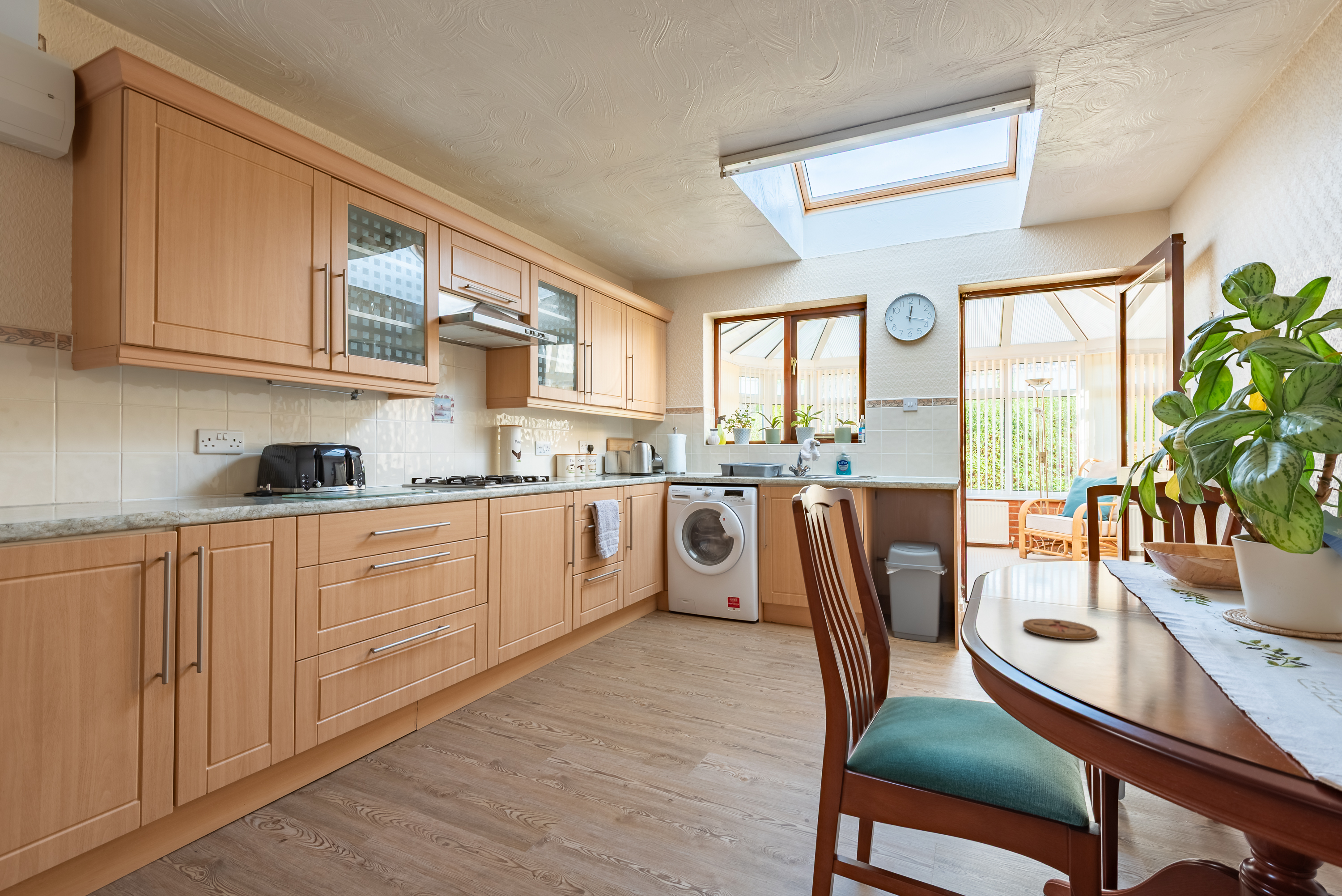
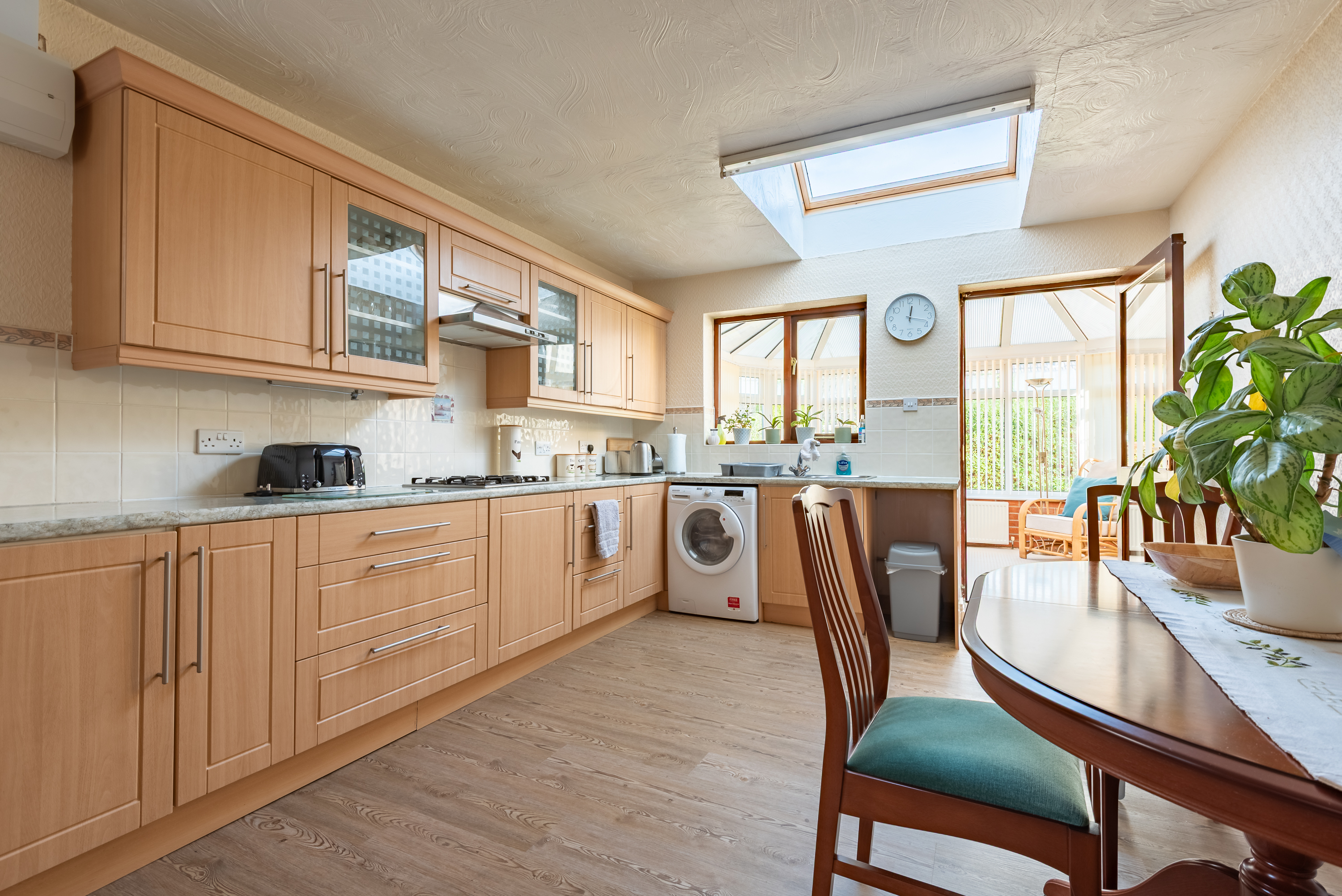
- coaster [1022,618,1098,640]
